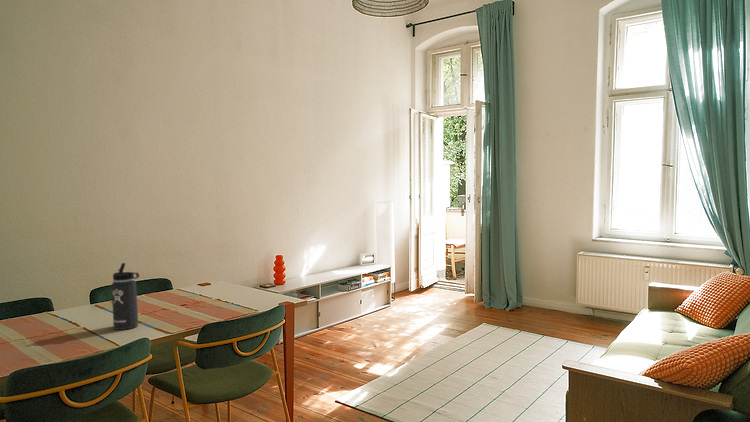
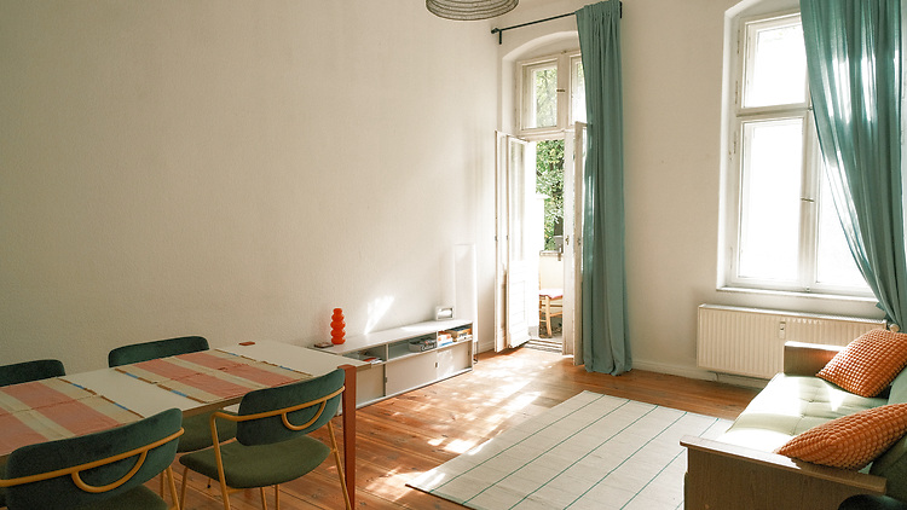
- thermos bottle [110,262,140,331]
